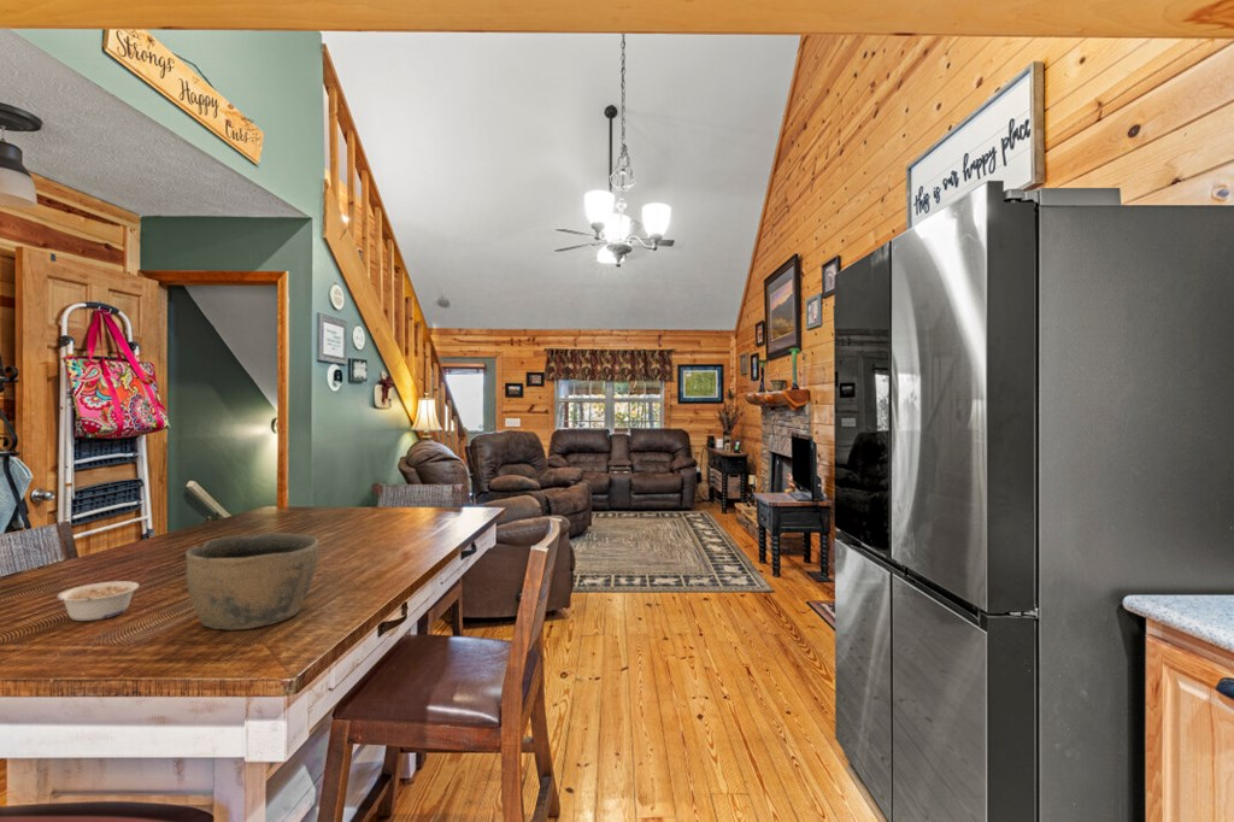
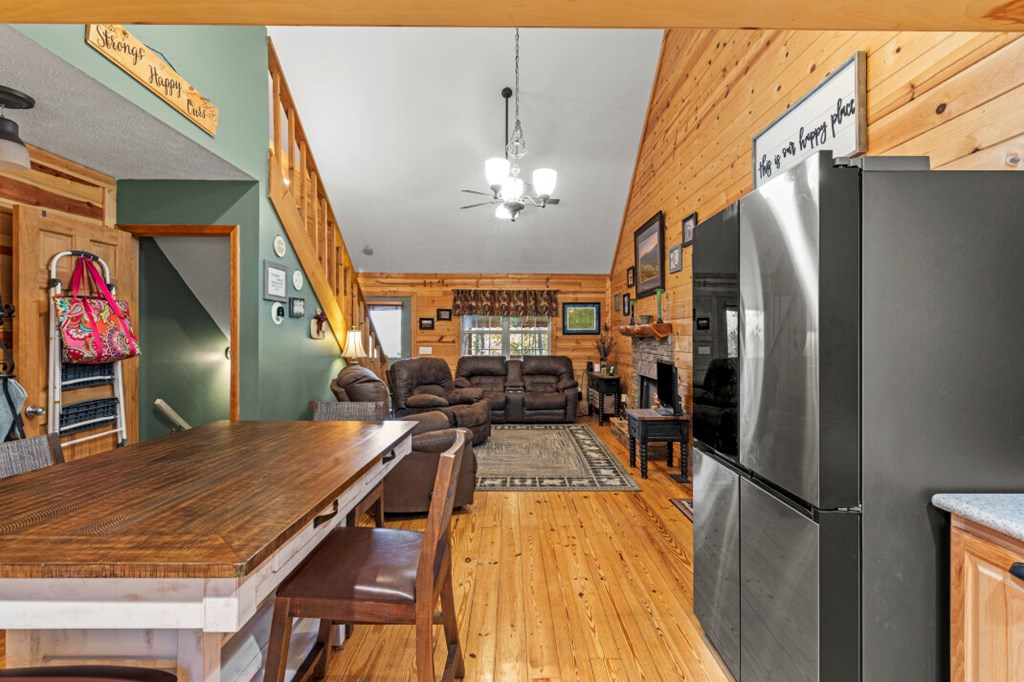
- legume [57,580,140,622]
- bowl [184,532,319,630]
